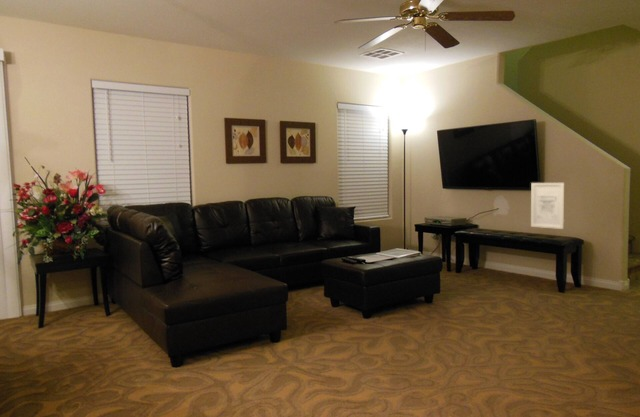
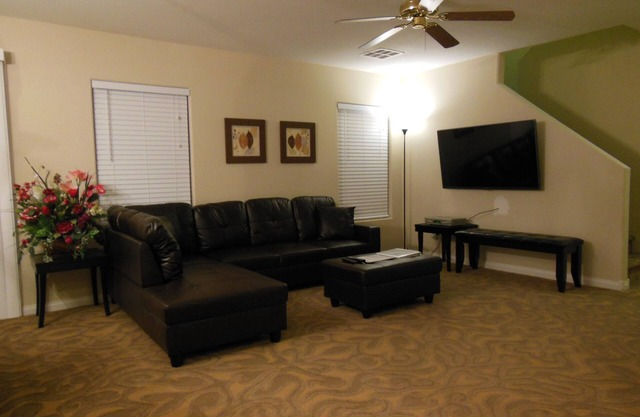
- wall art [530,182,565,230]
